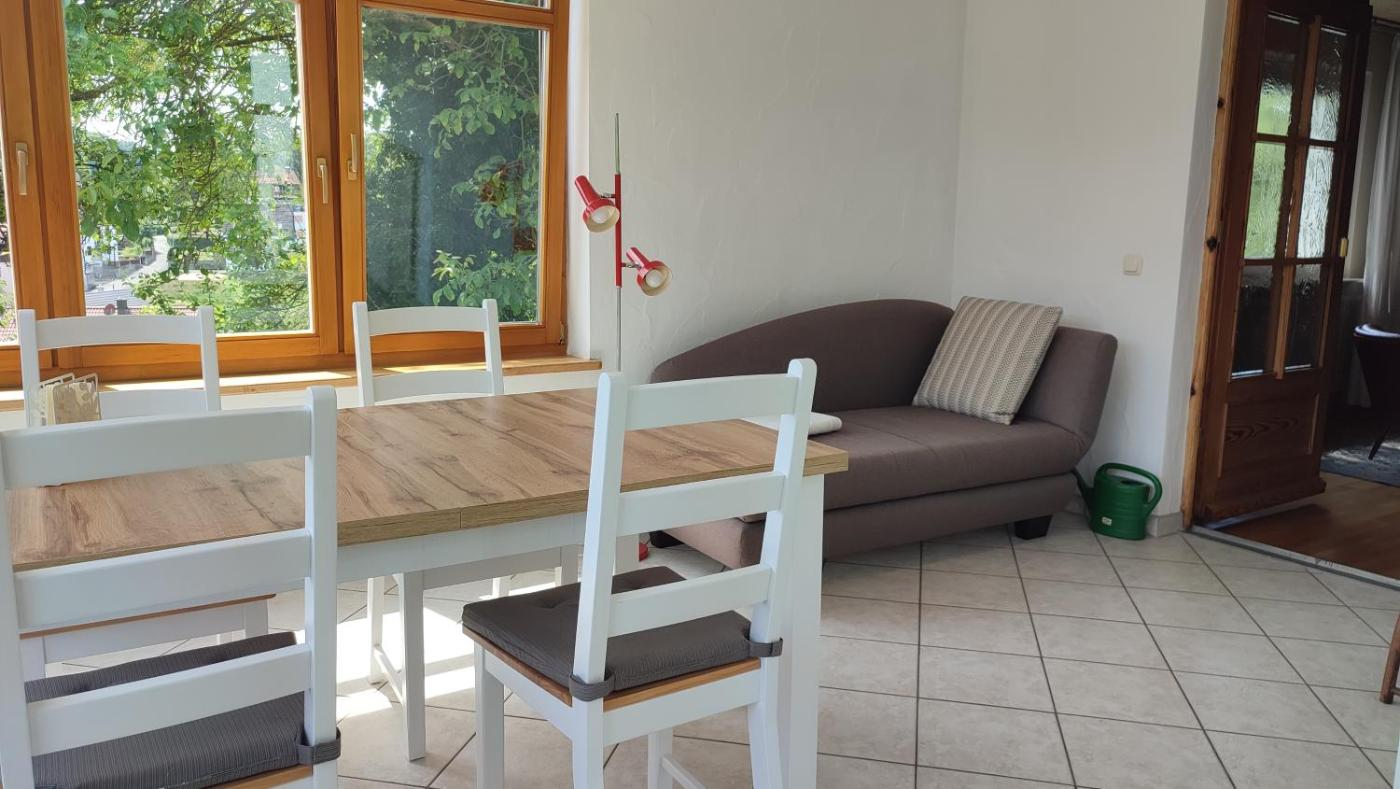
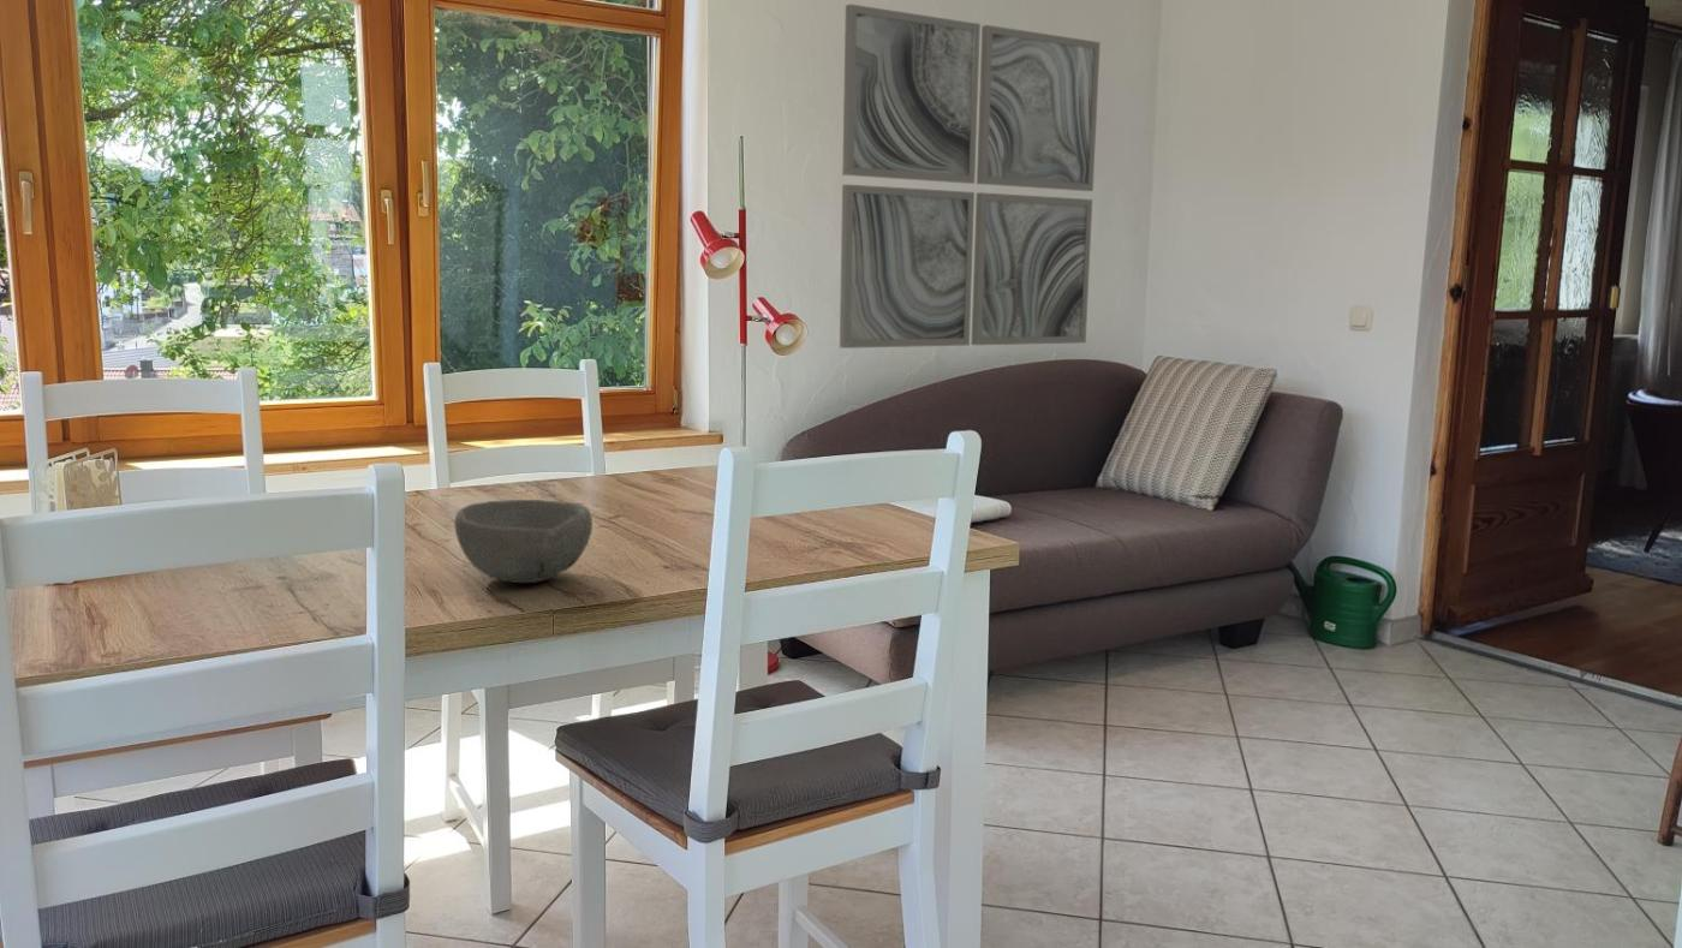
+ bowl [453,499,594,584]
+ wall art [839,4,1102,350]
